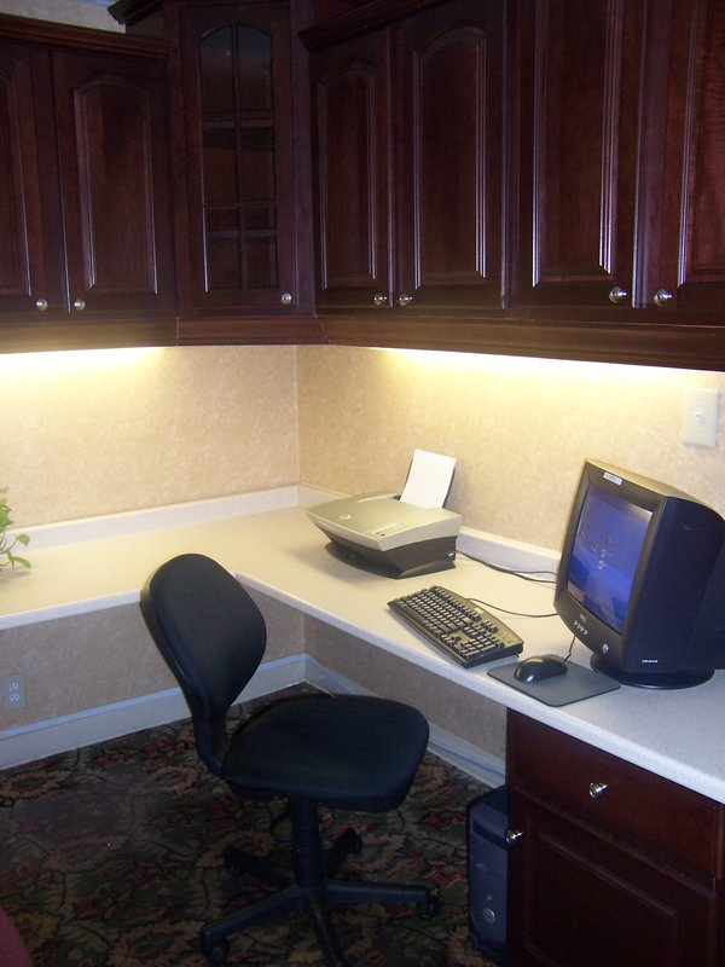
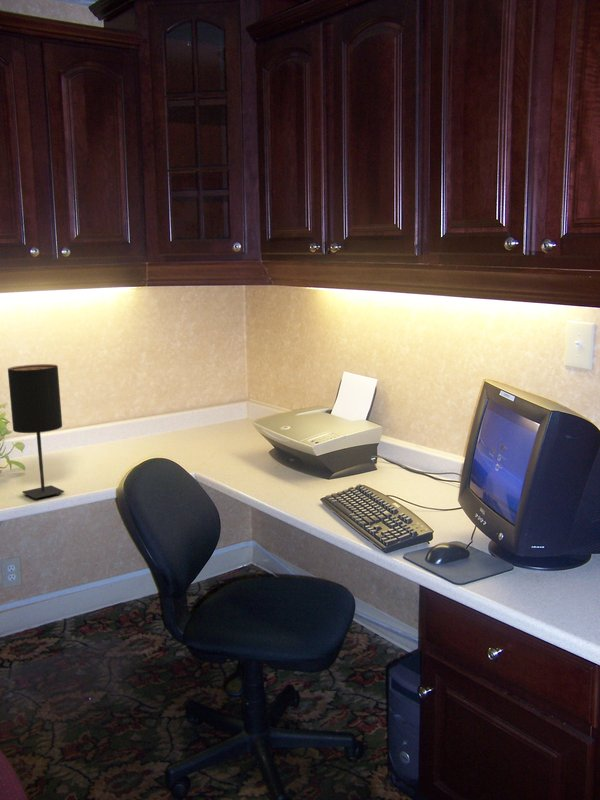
+ table lamp [7,363,65,500]
